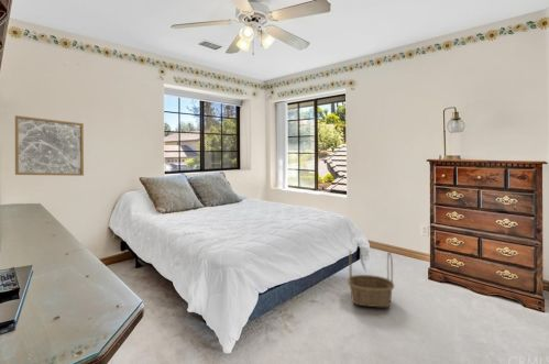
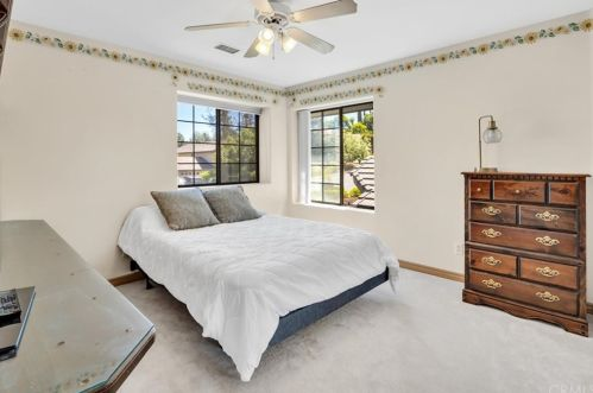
- wall art [14,114,85,177]
- basket [347,249,395,308]
